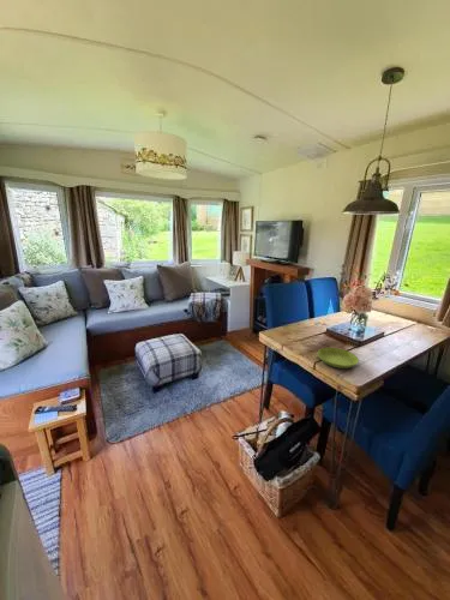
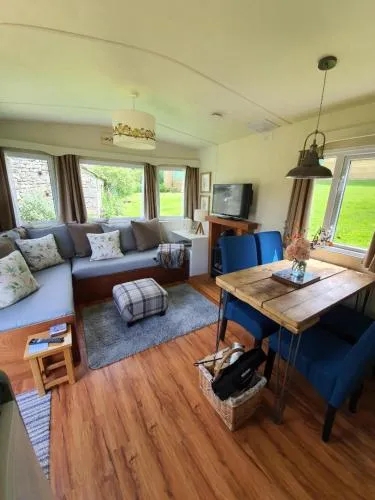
- saucer [317,347,360,370]
